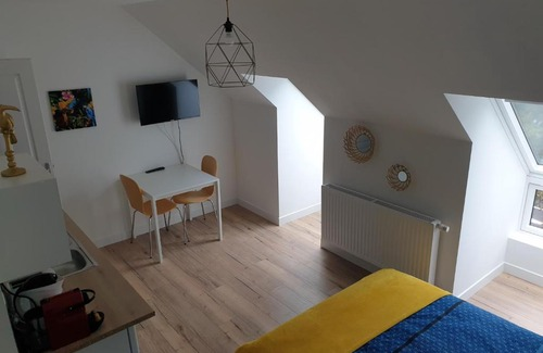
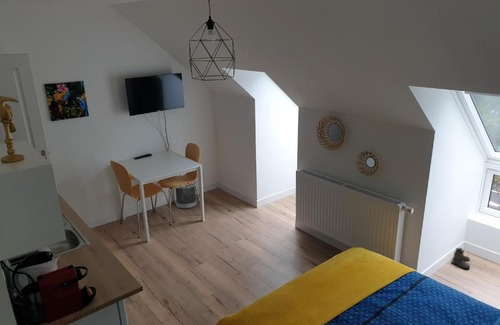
+ boots [451,247,471,270]
+ wastebasket [174,181,198,210]
